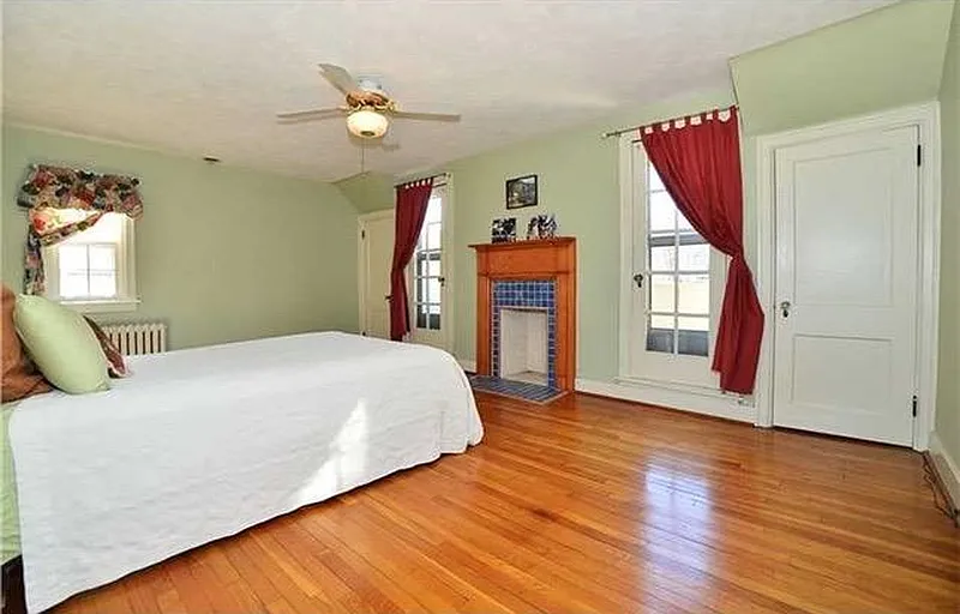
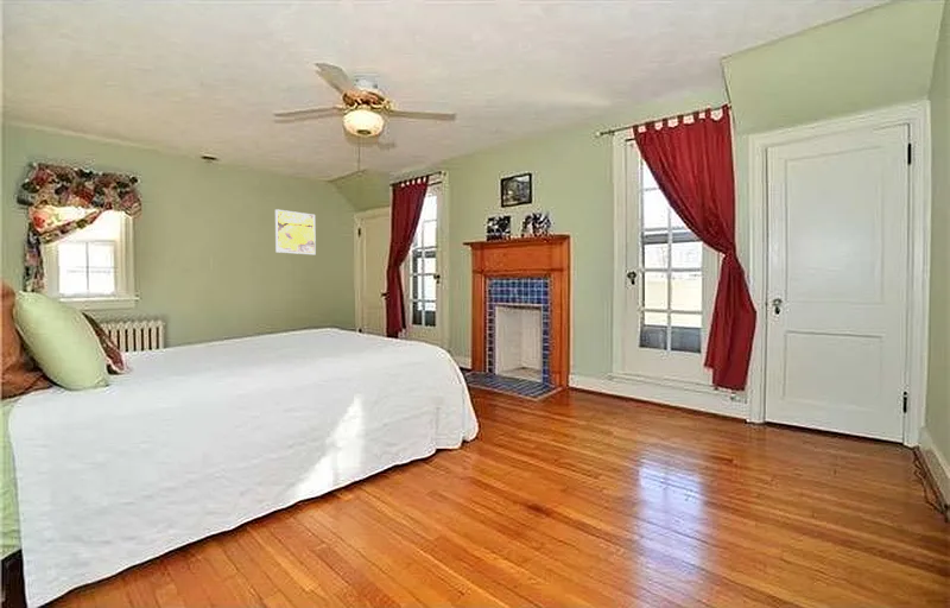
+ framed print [274,208,317,255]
